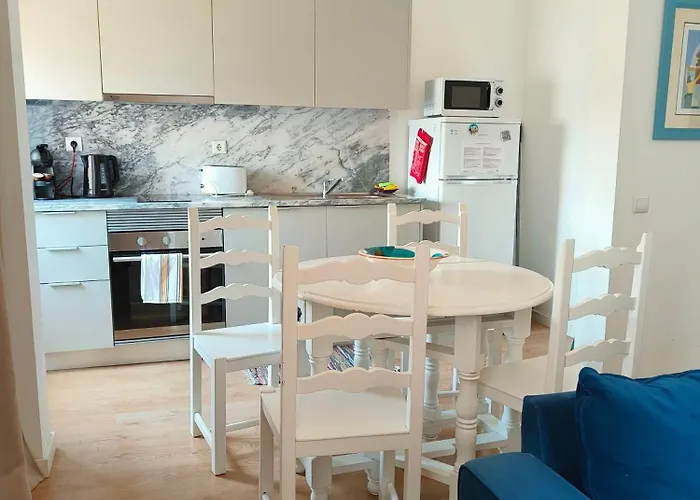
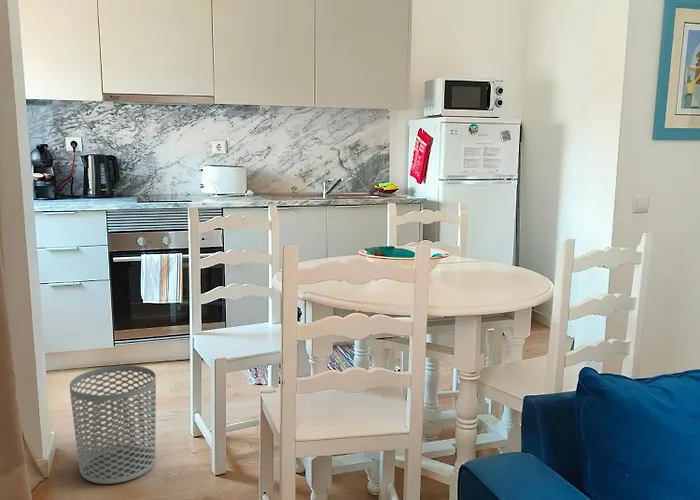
+ waste bin [69,365,157,485]
